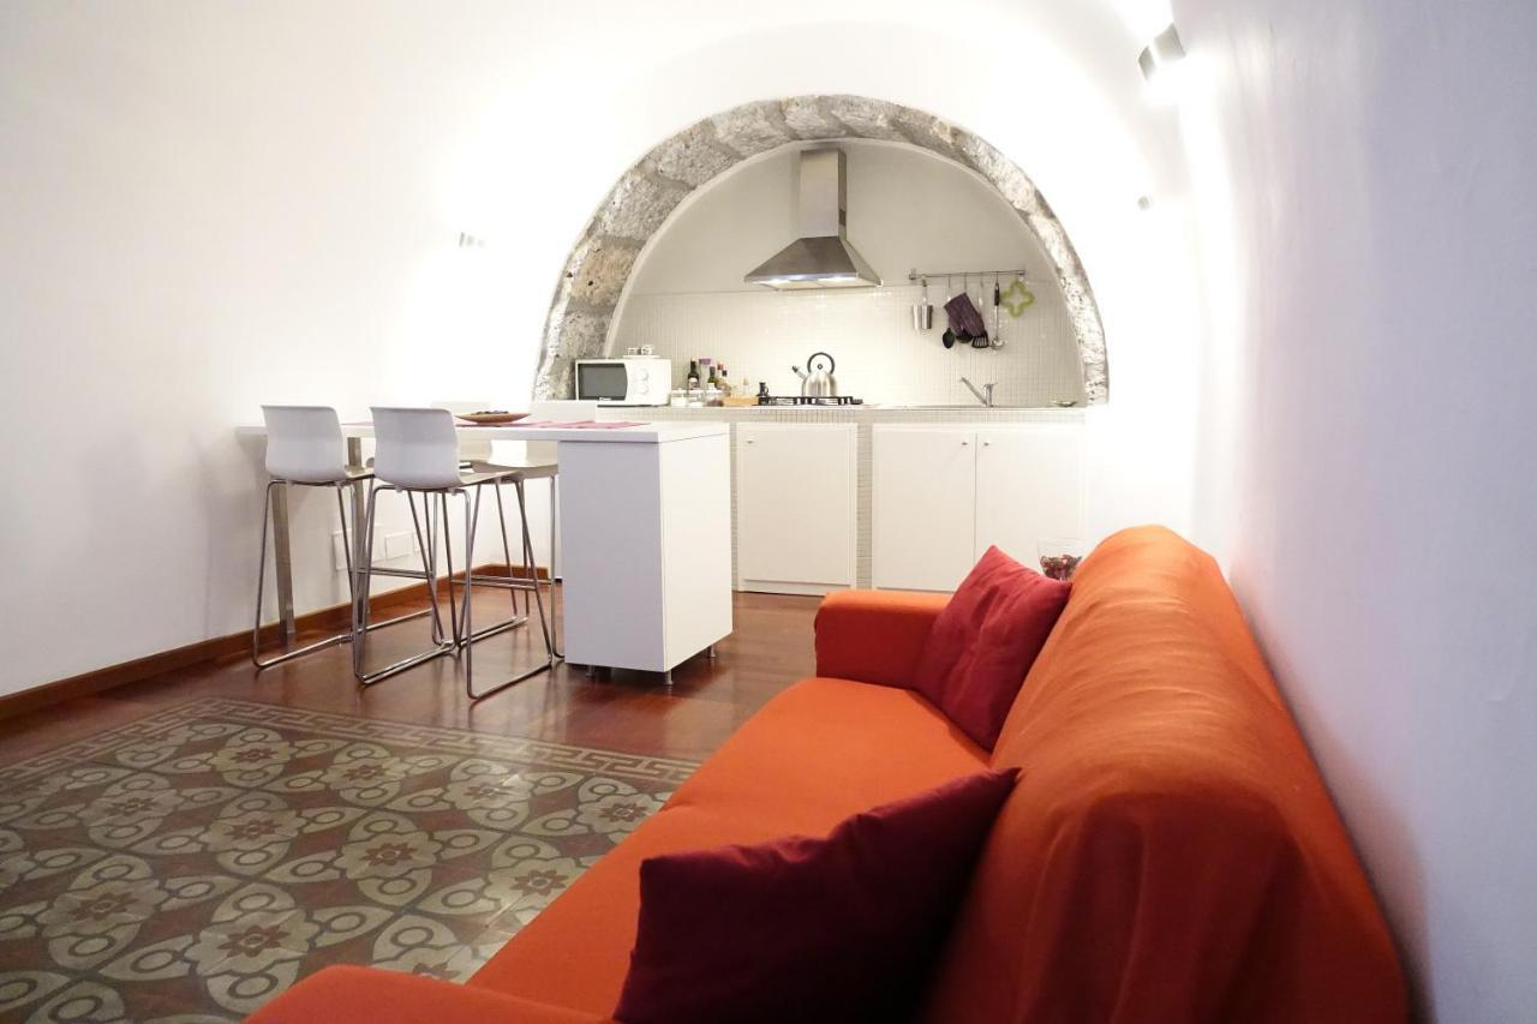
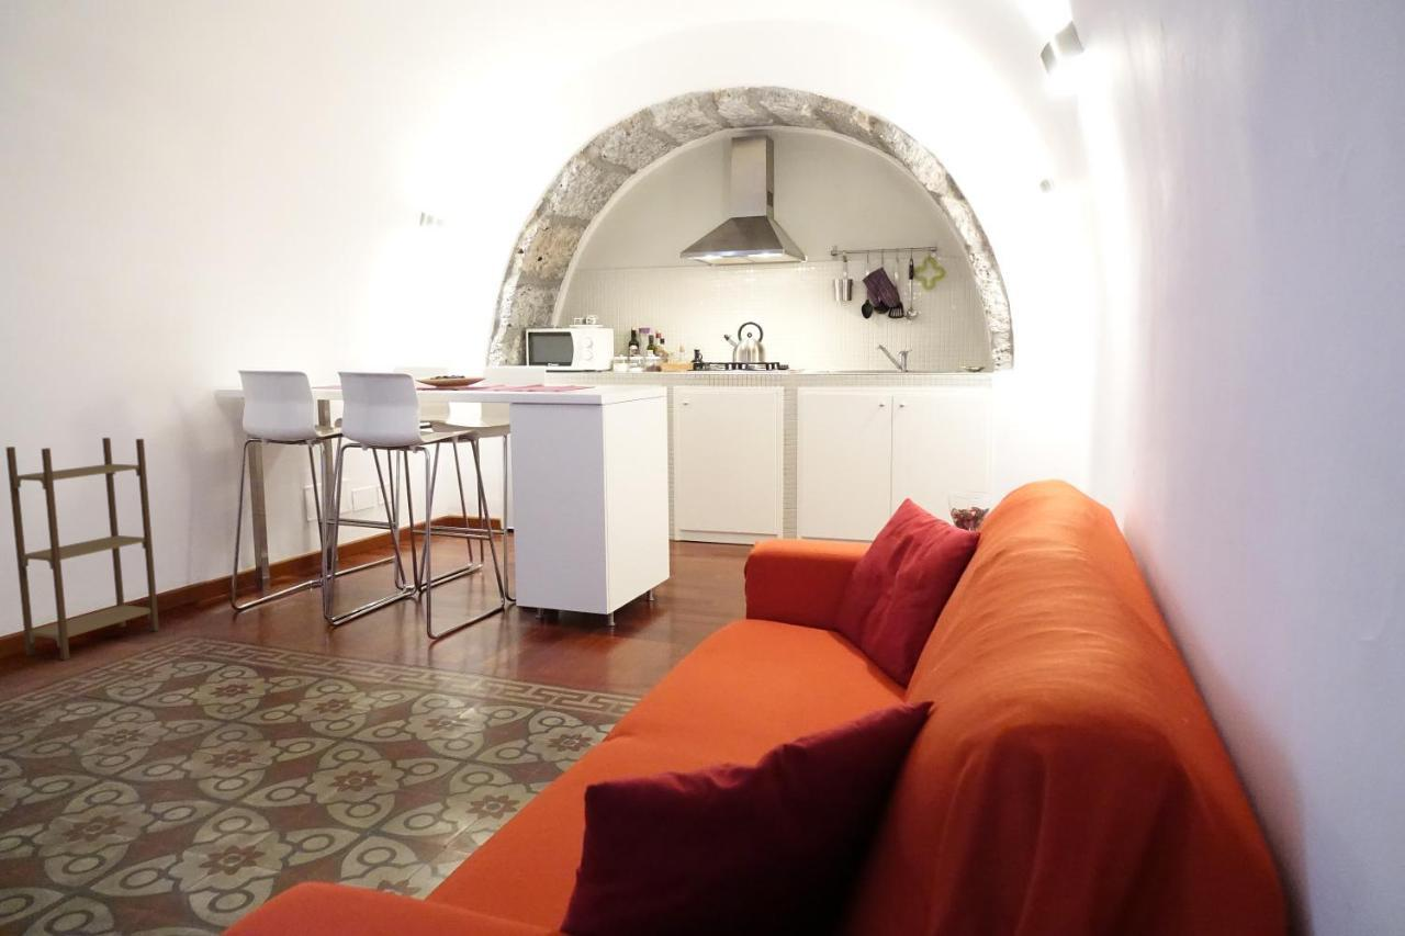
+ shelving unit [4,437,160,662]
